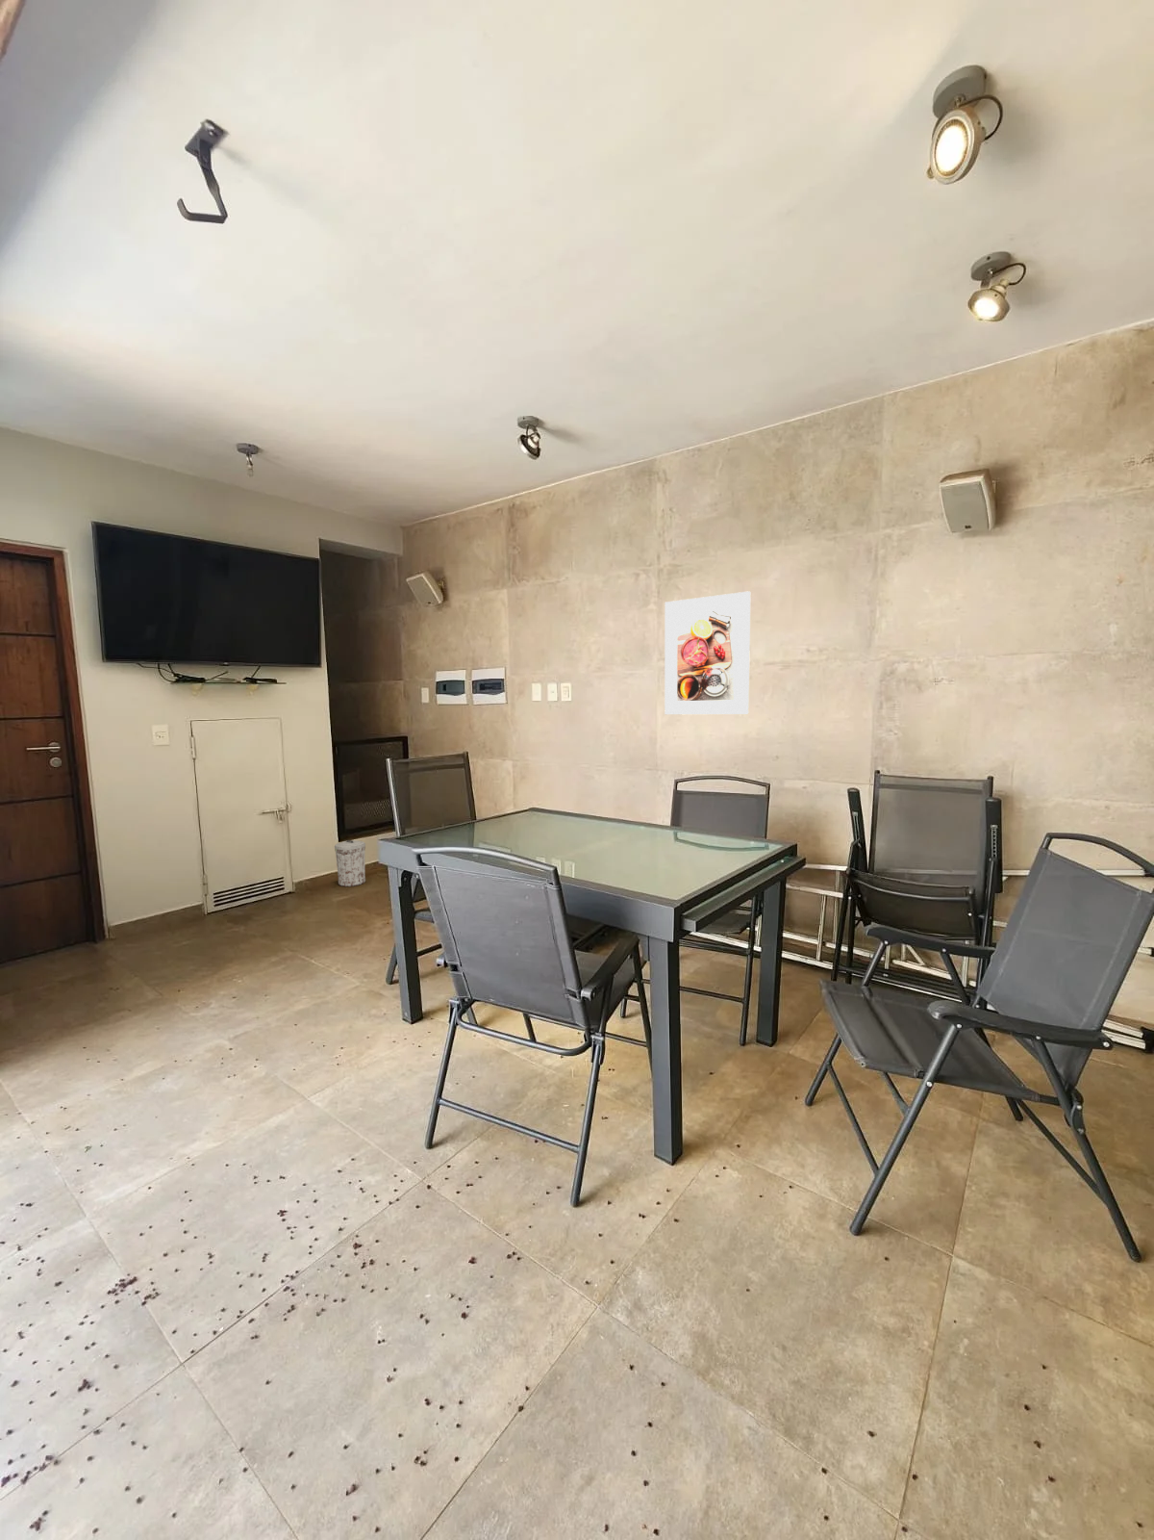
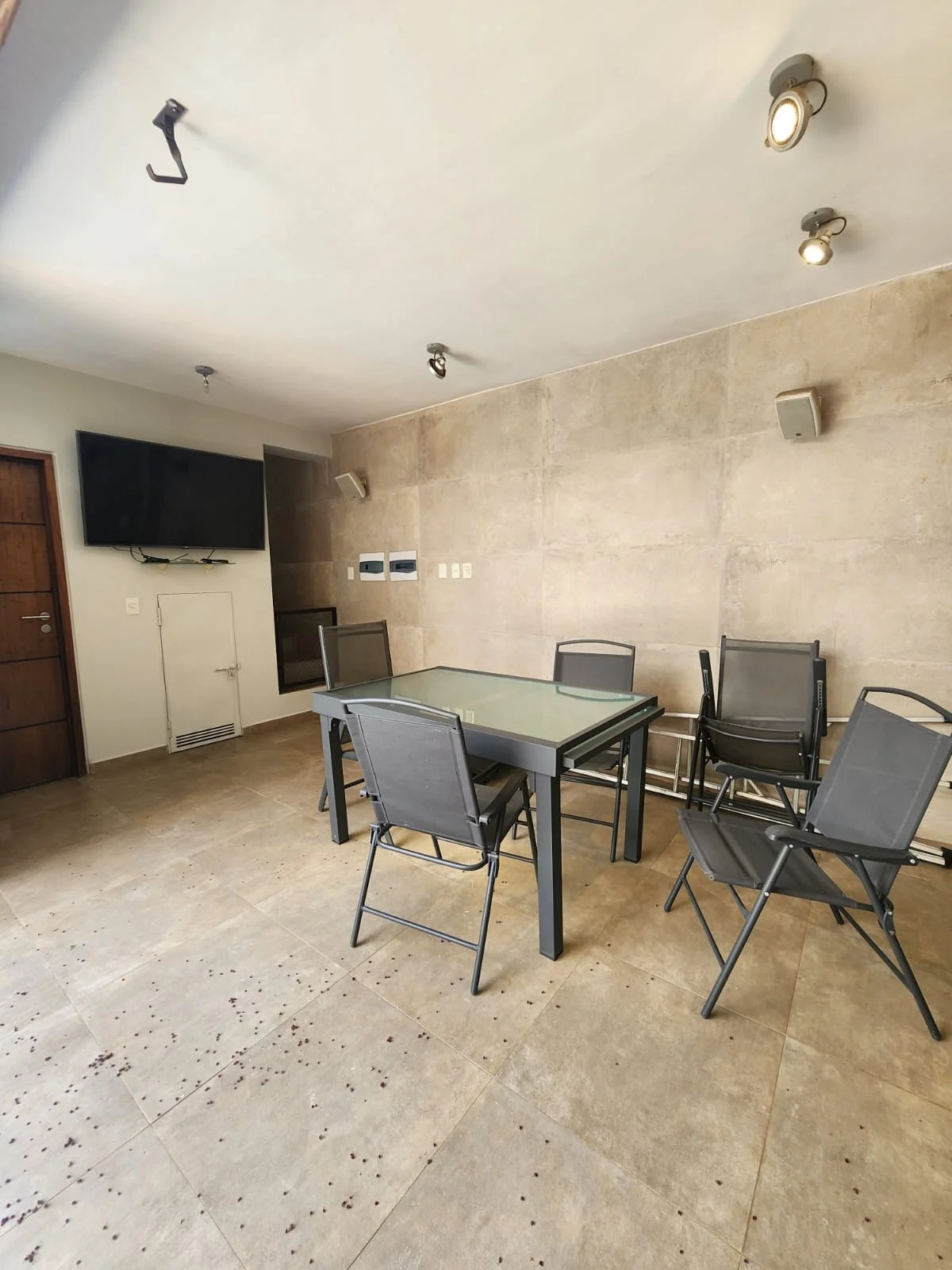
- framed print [663,591,752,717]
- trash can [333,839,366,888]
